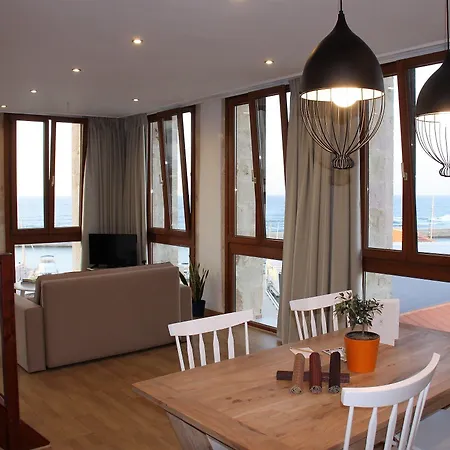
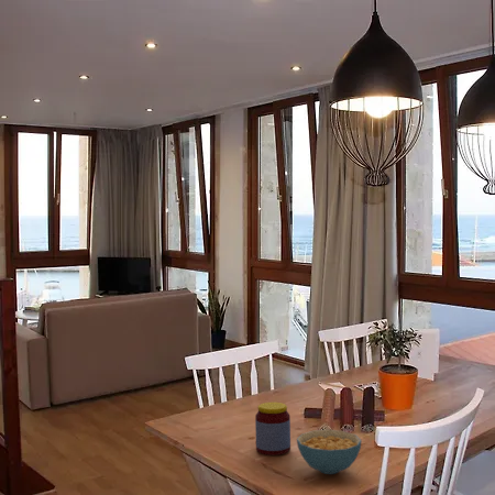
+ cereal bowl [296,429,363,475]
+ jar [254,402,292,457]
